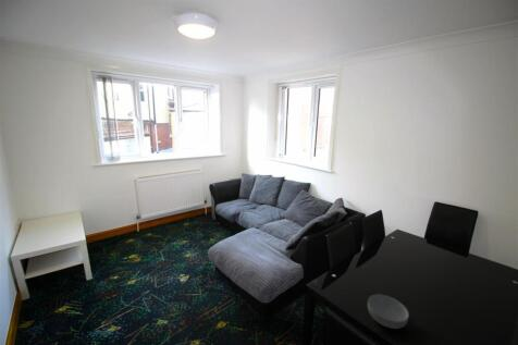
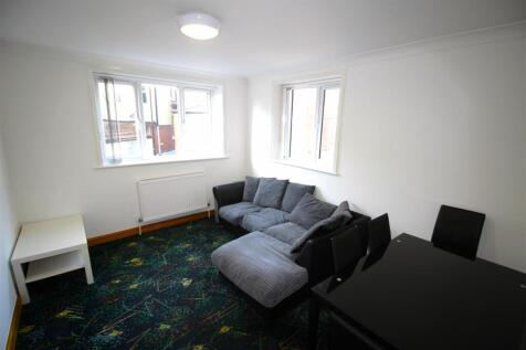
- cereal bowl [367,294,410,330]
